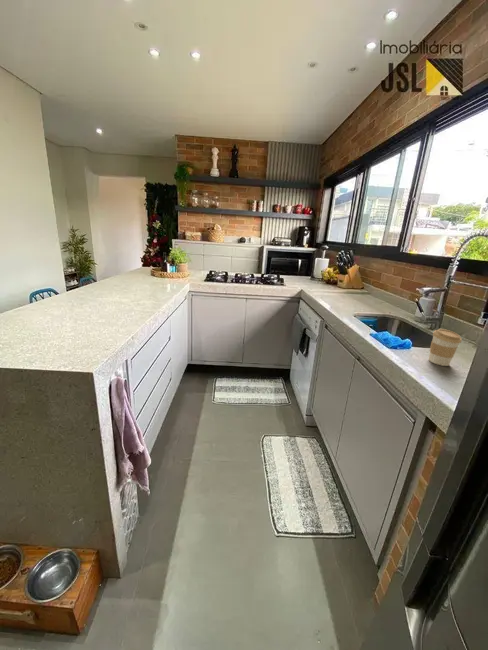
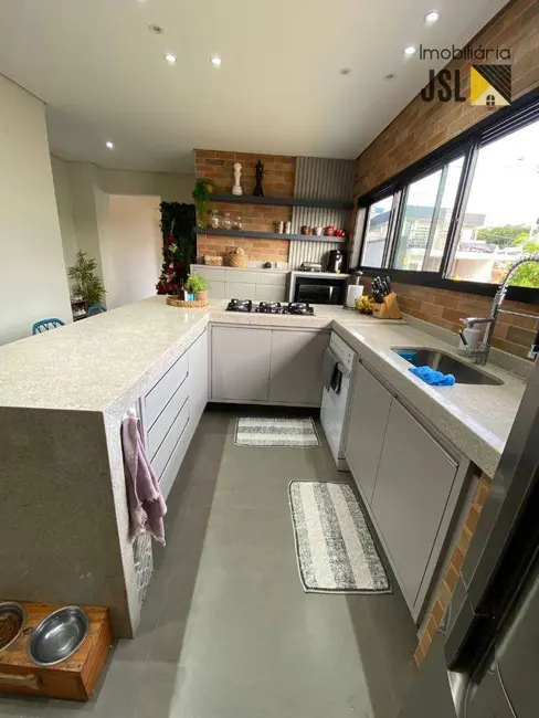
- coffee cup [428,328,463,367]
